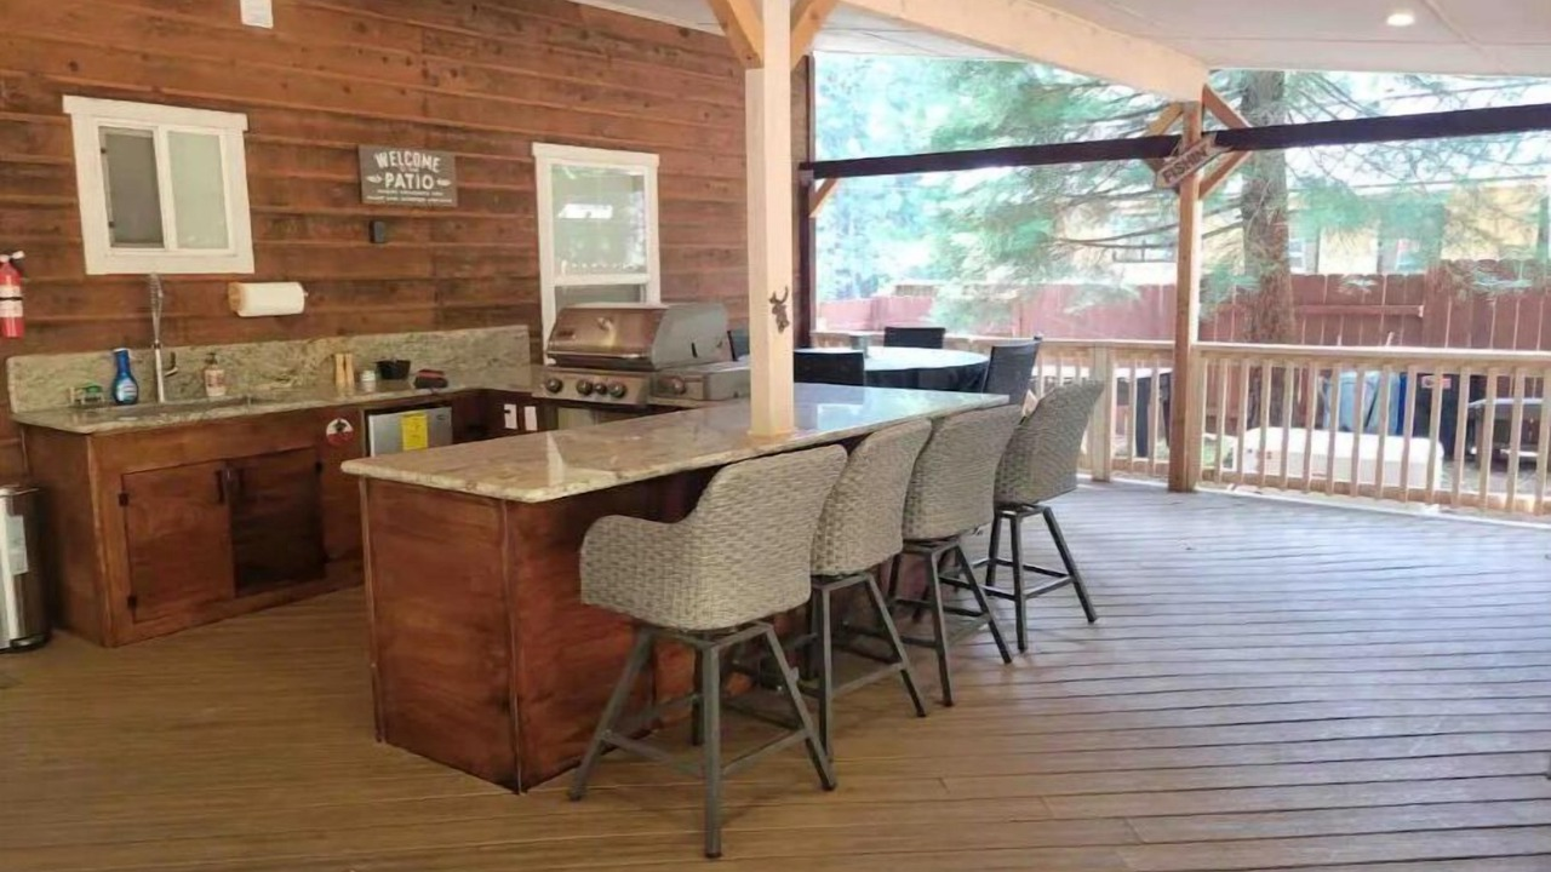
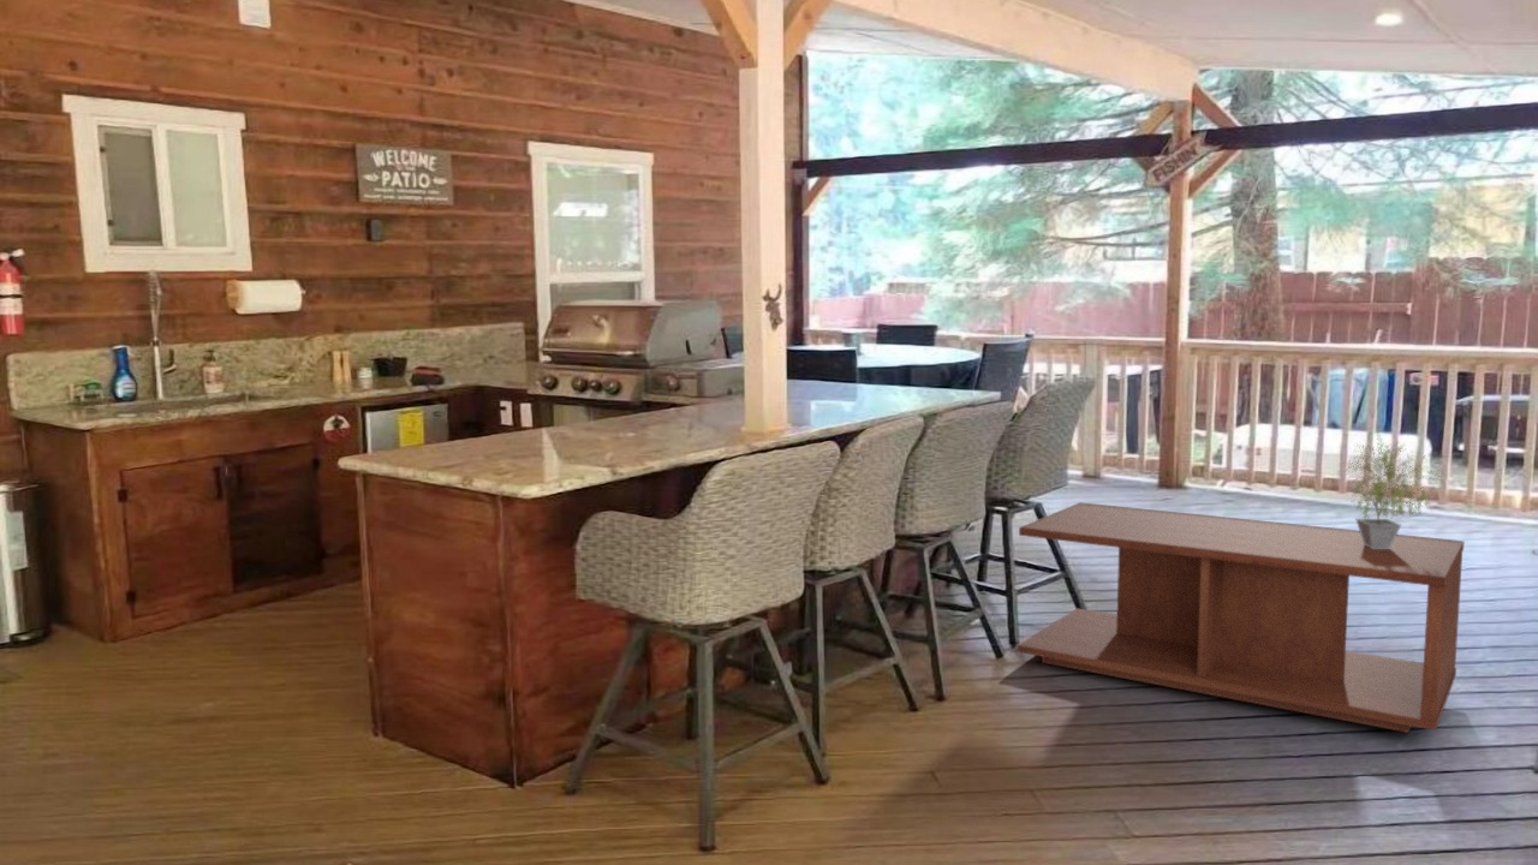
+ potted plant [1337,431,1448,549]
+ coffee table [1017,501,1465,734]
